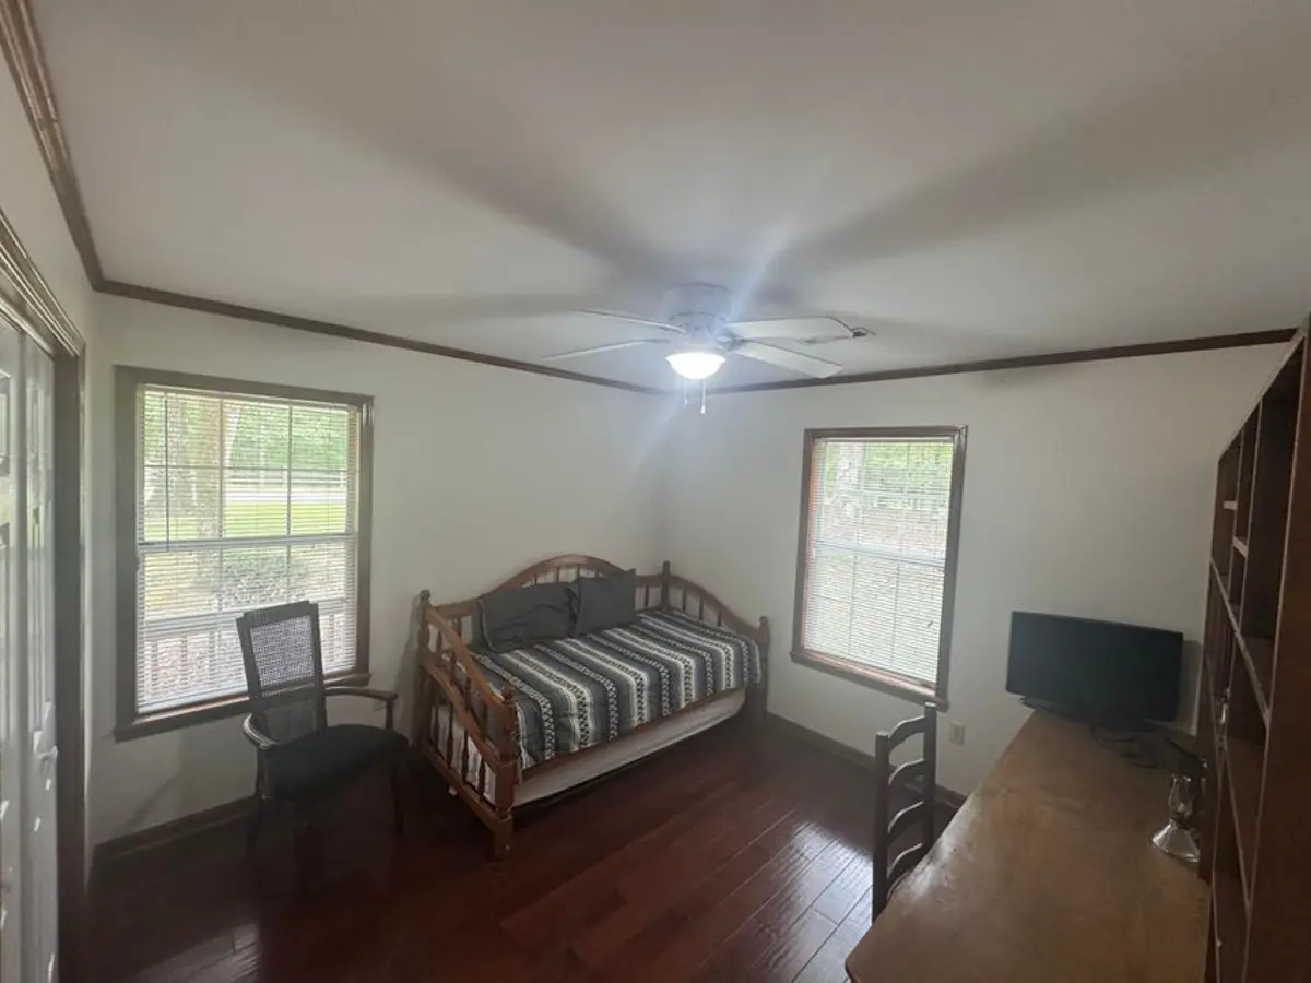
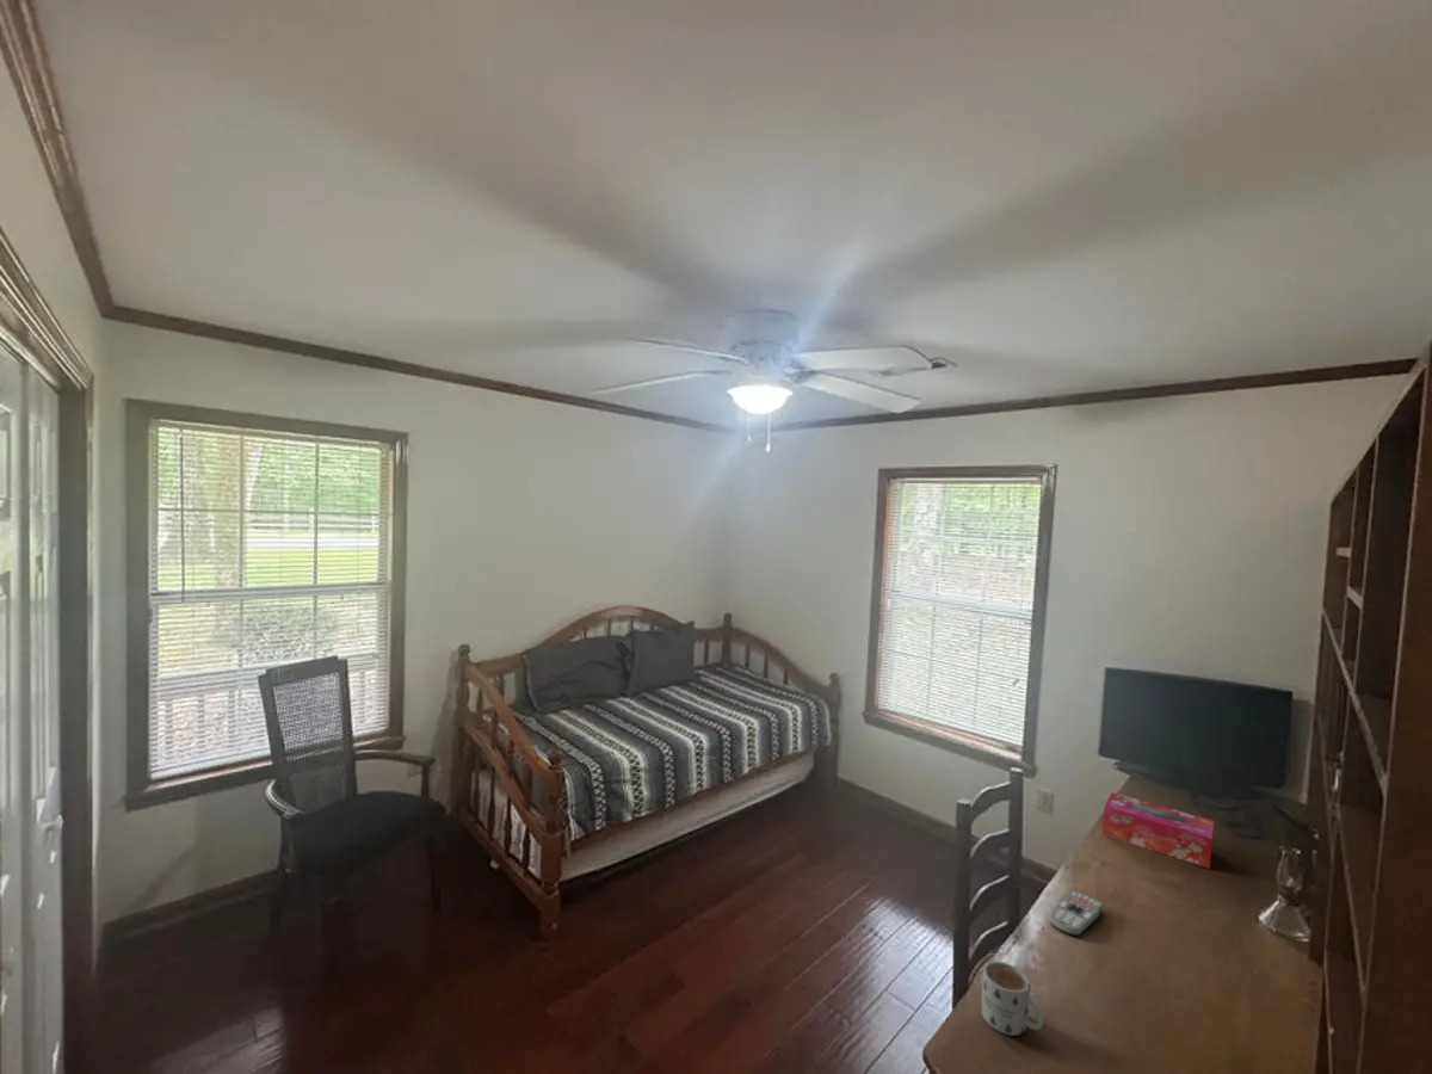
+ tissue box [1101,791,1215,870]
+ remote control [1048,889,1105,937]
+ mug [980,961,1044,1037]
